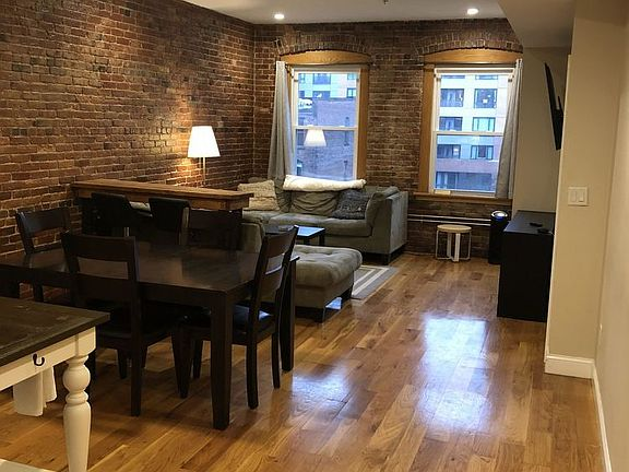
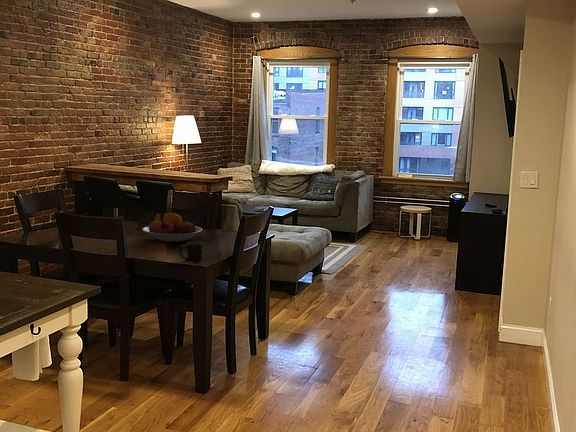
+ mug [178,241,203,262]
+ fruit bowl [141,212,203,243]
